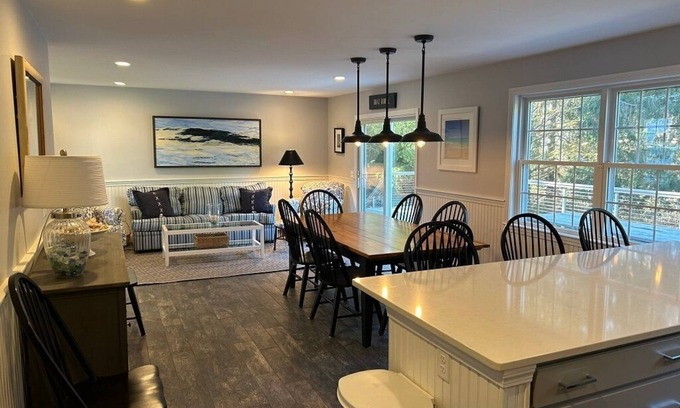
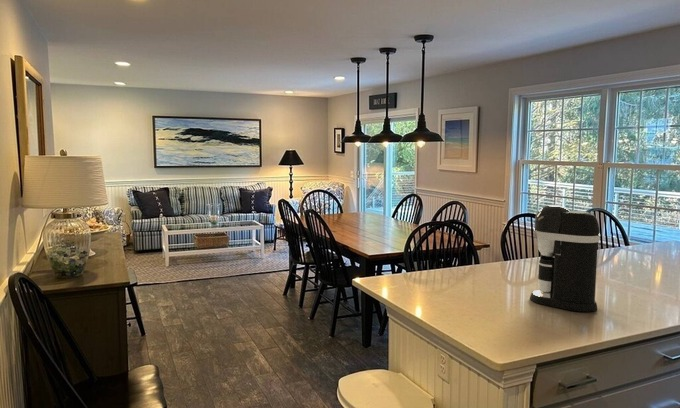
+ coffee maker [529,204,601,313]
